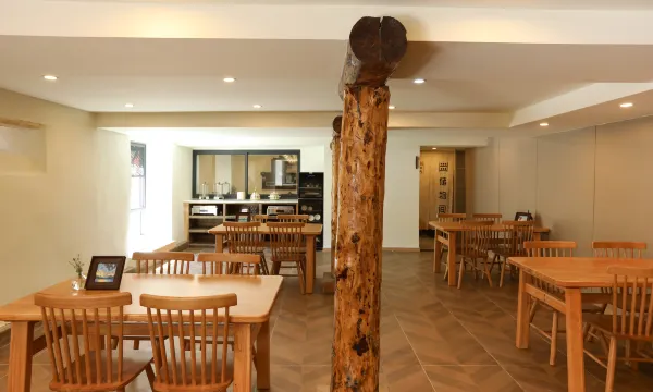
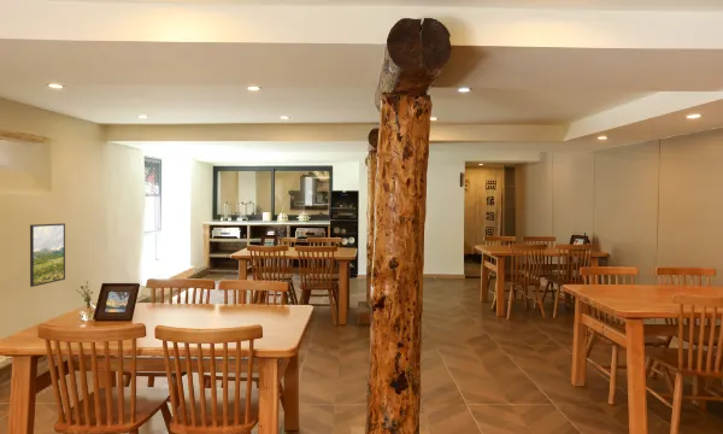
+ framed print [29,222,66,288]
